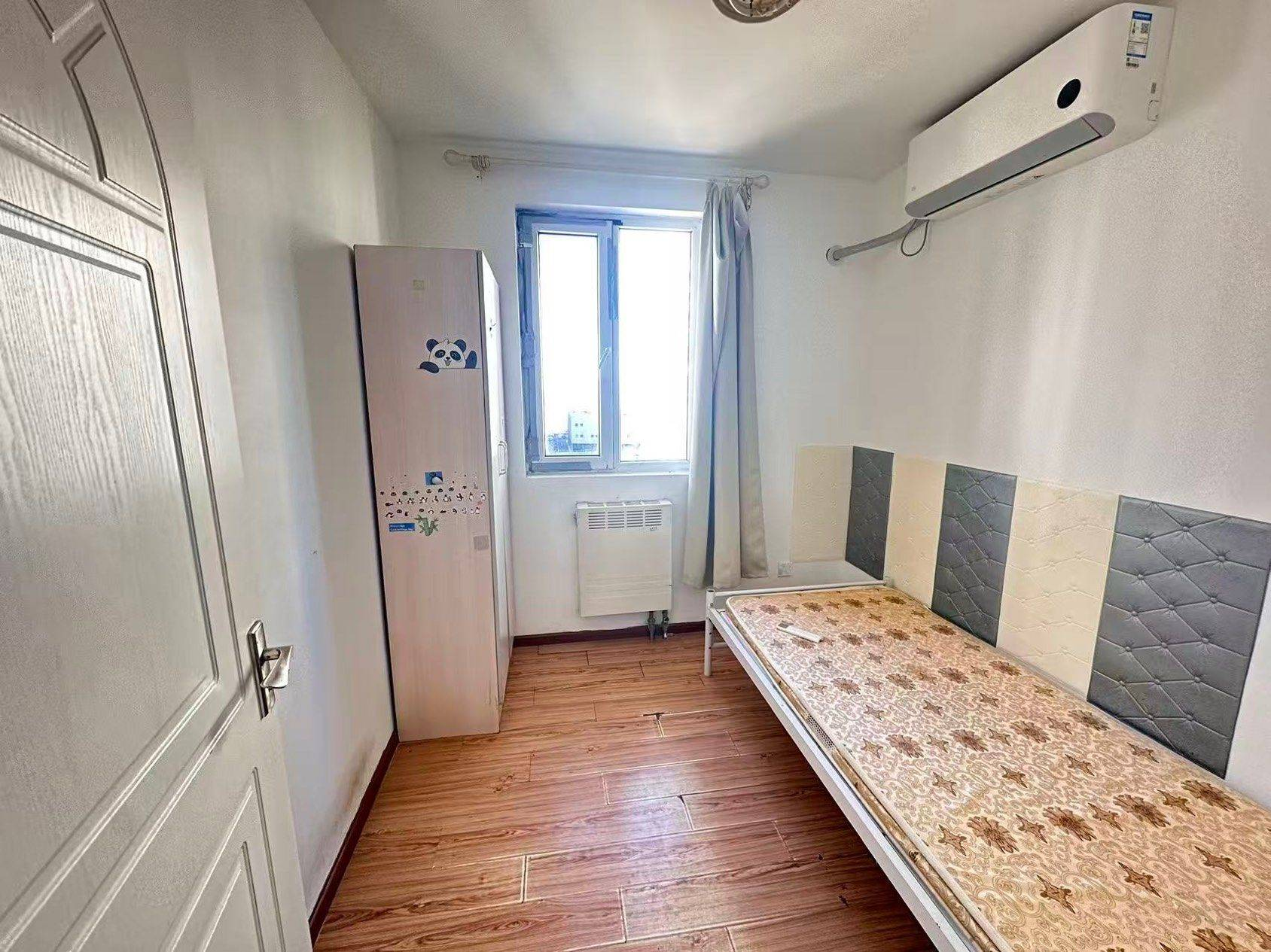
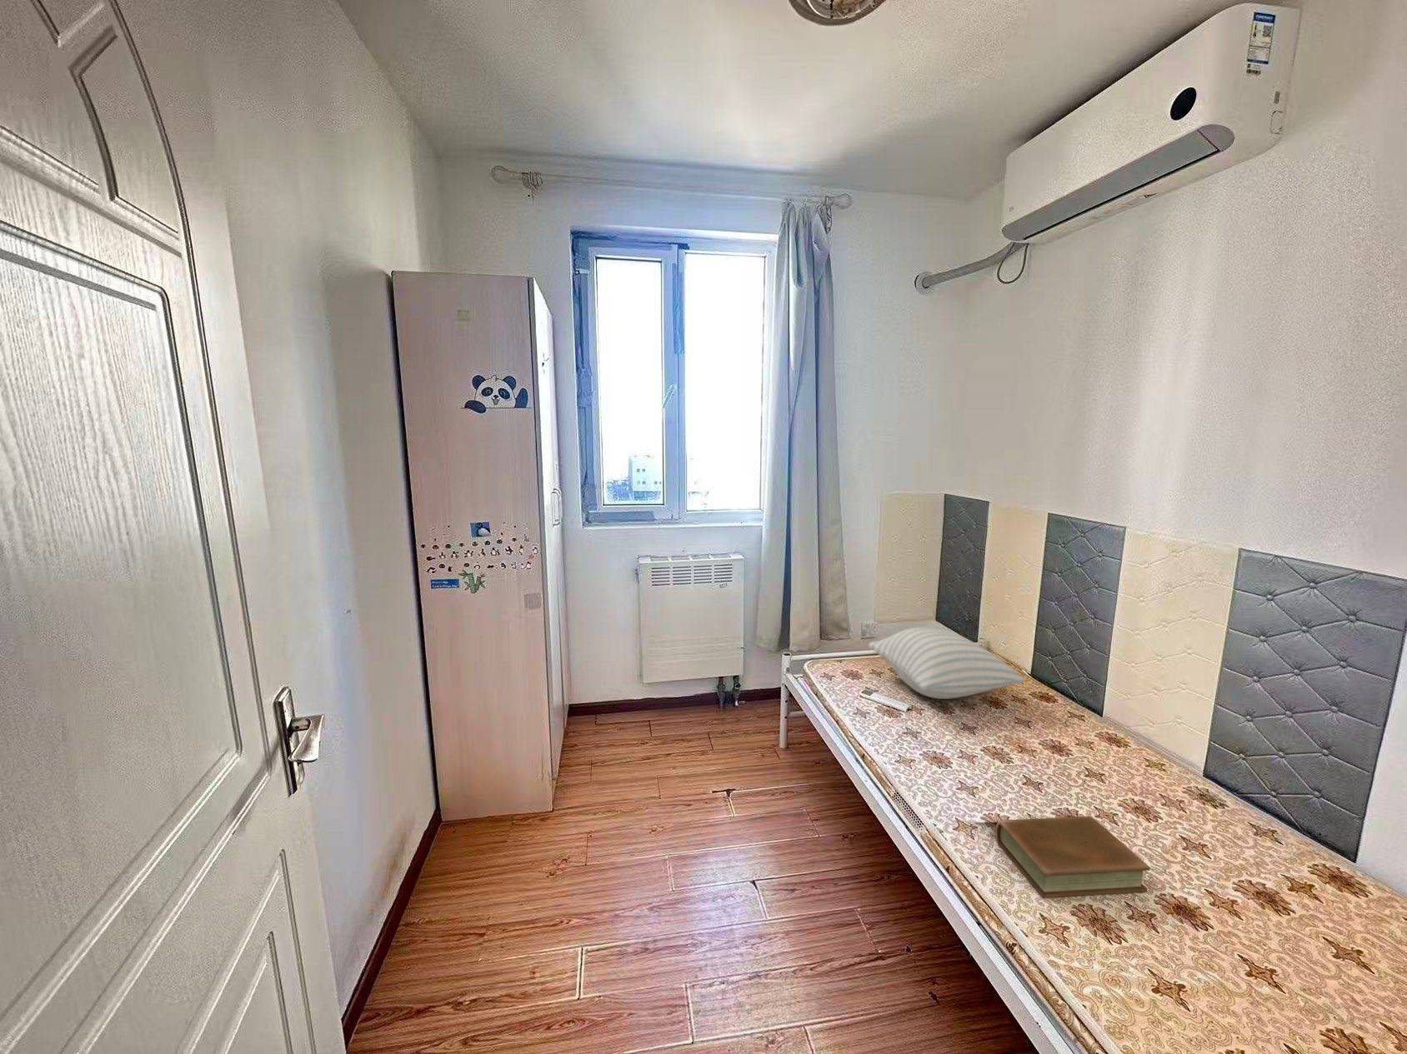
+ book [994,815,1151,899]
+ pillow [869,627,1026,700]
